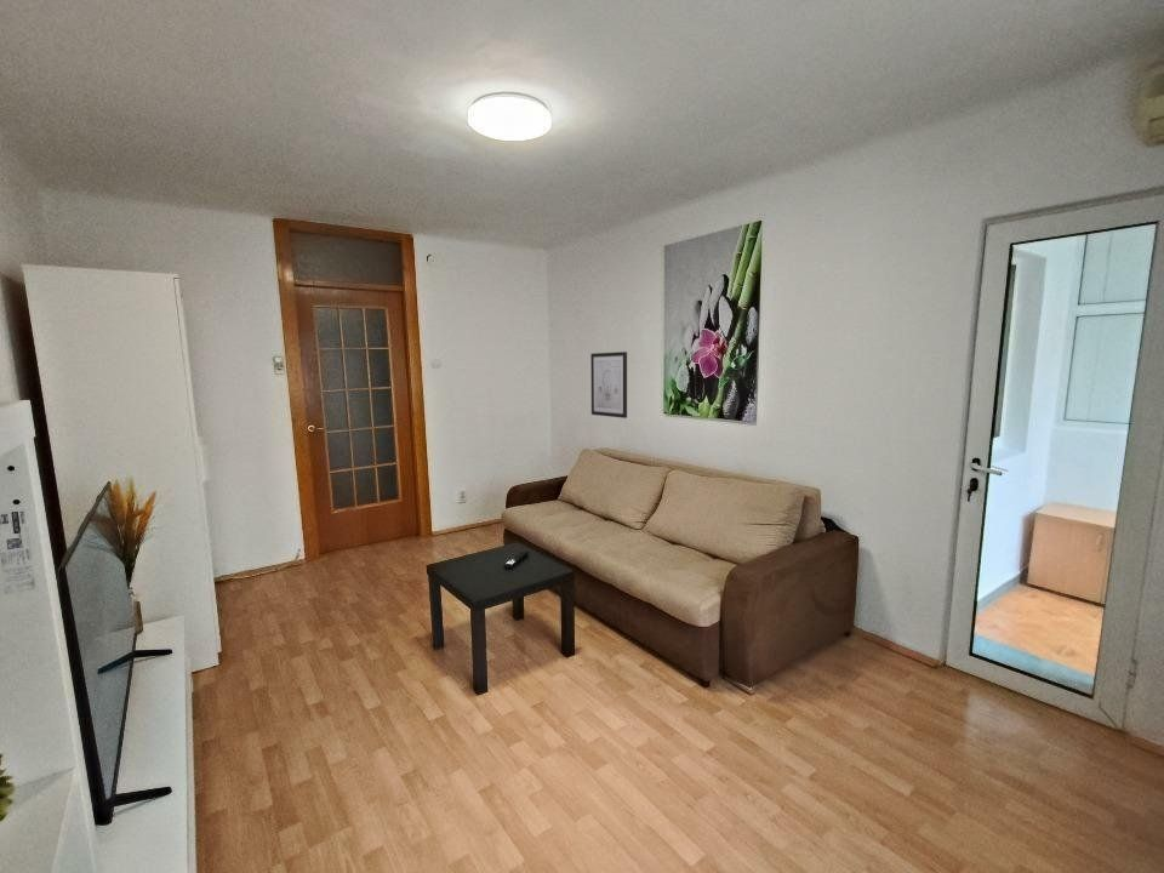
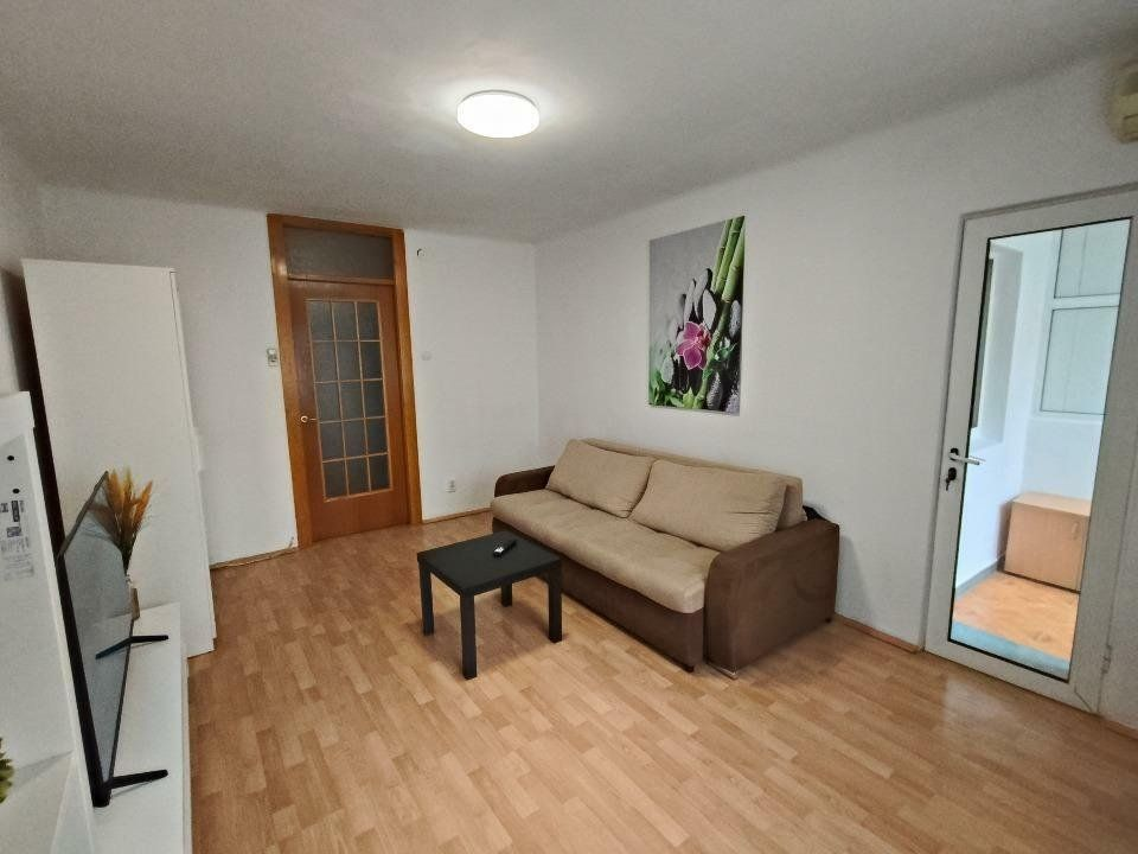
- wall art [589,350,628,420]
